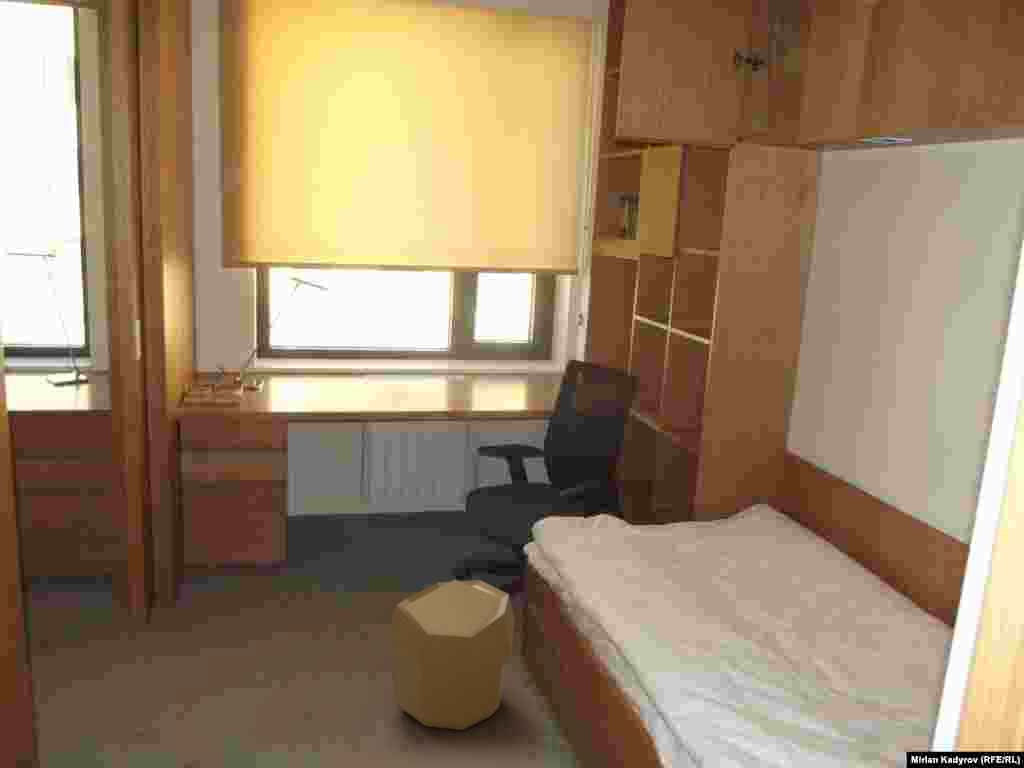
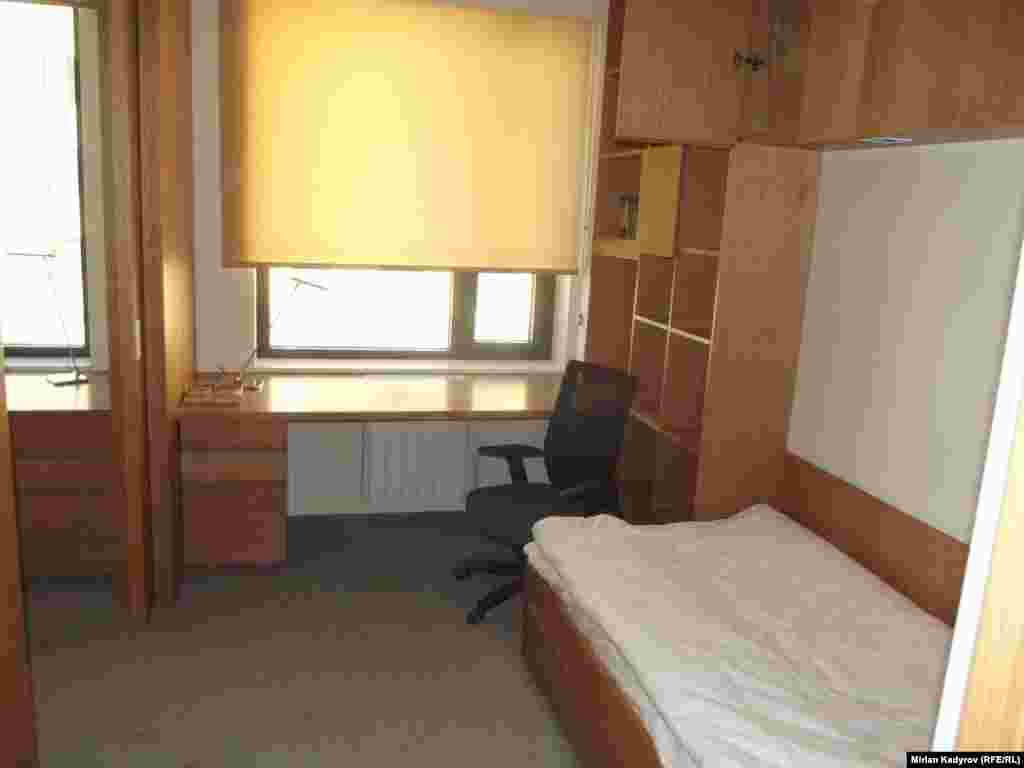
- pouf [386,579,516,731]
